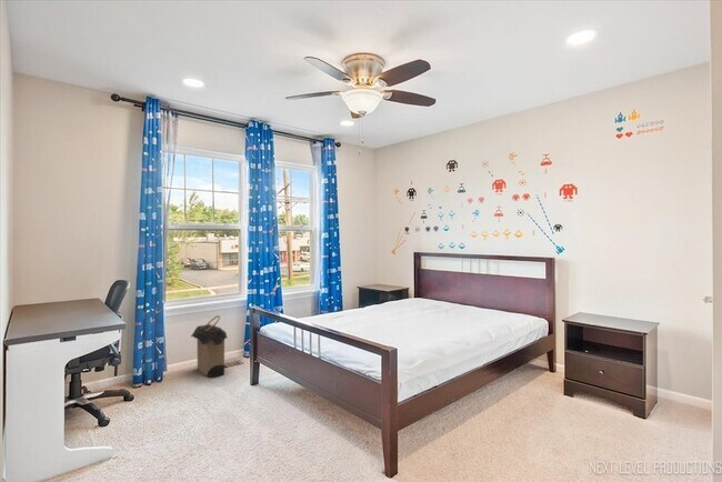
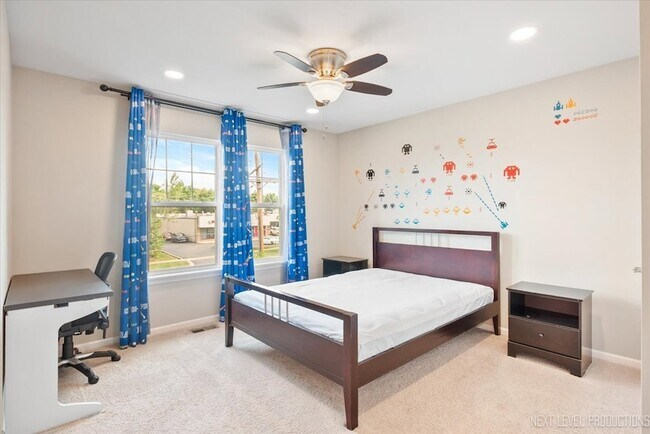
- laundry hamper [190,314,228,379]
